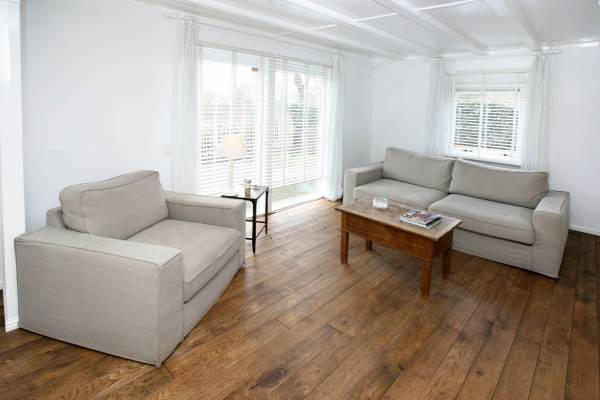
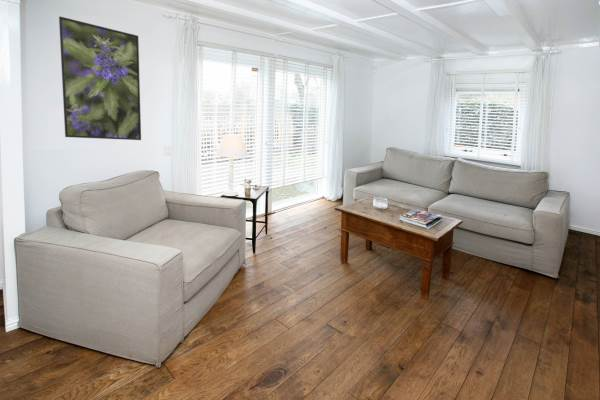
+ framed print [58,16,142,141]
